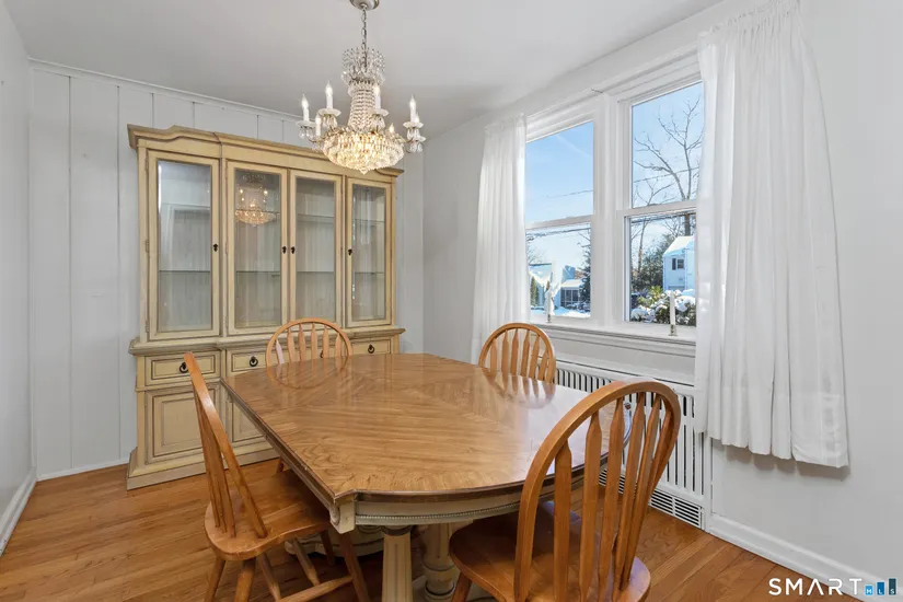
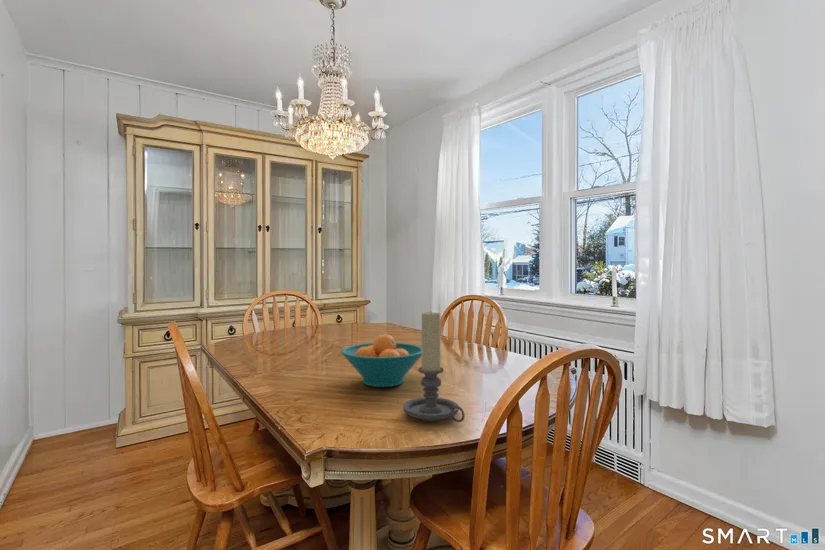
+ candle holder [402,310,466,423]
+ fruit bowl [340,333,422,388]
